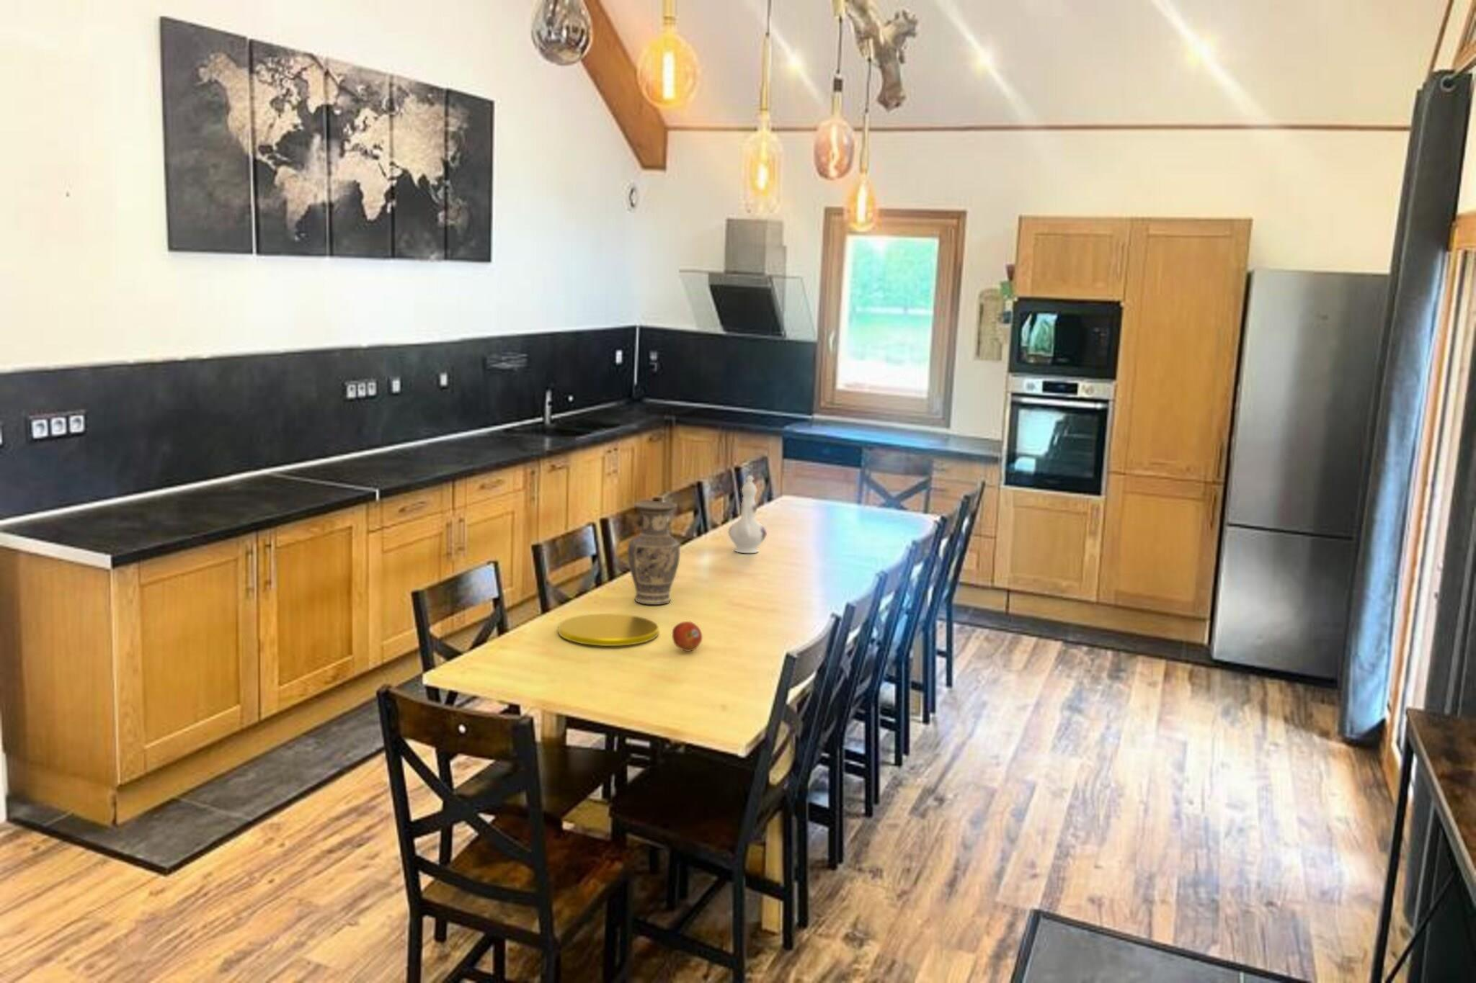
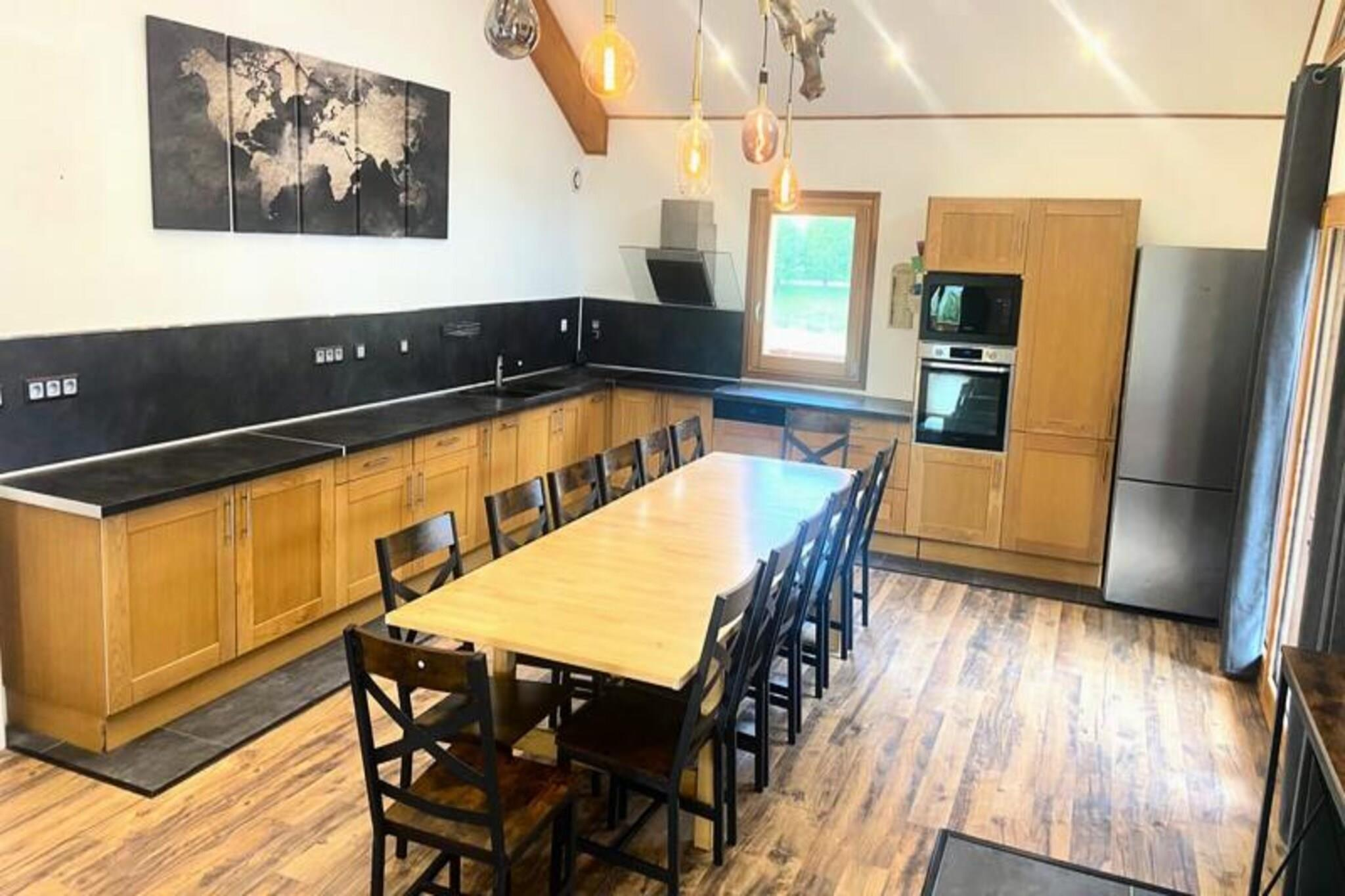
- fruit [672,621,702,653]
- plate [557,613,660,646]
- vase [627,500,681,606]
- chinaware [728,475,767,554]
